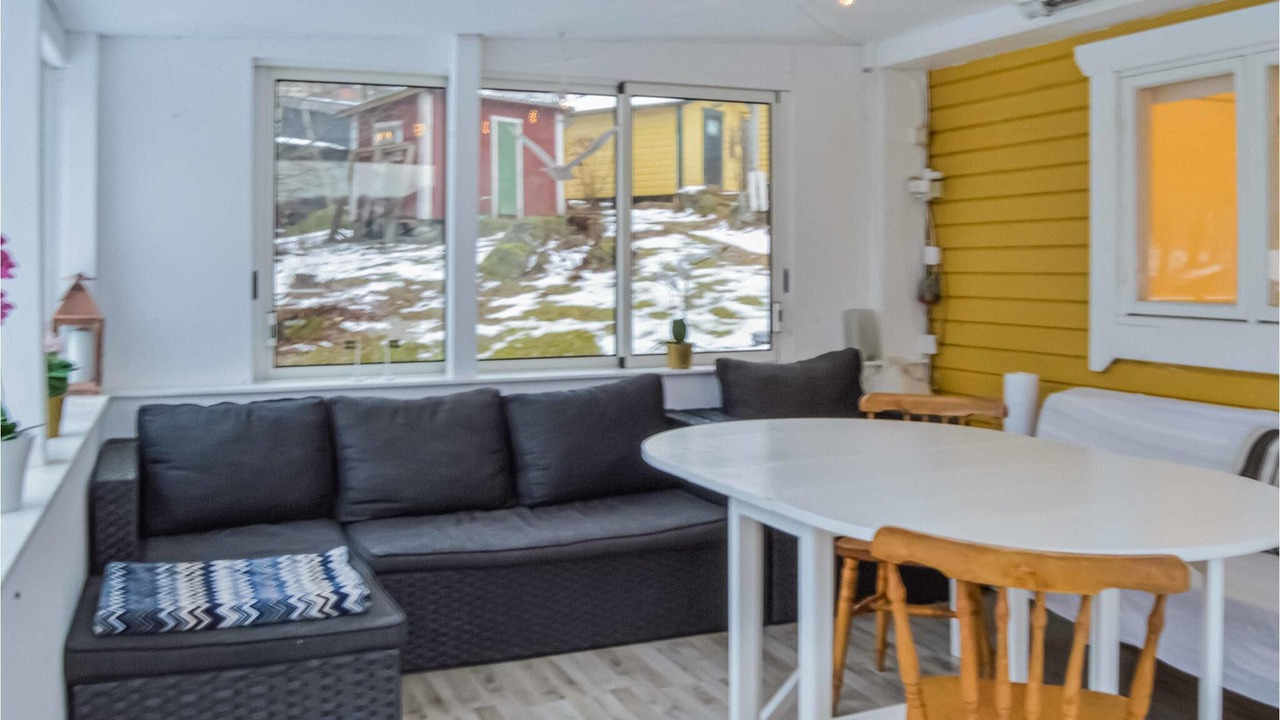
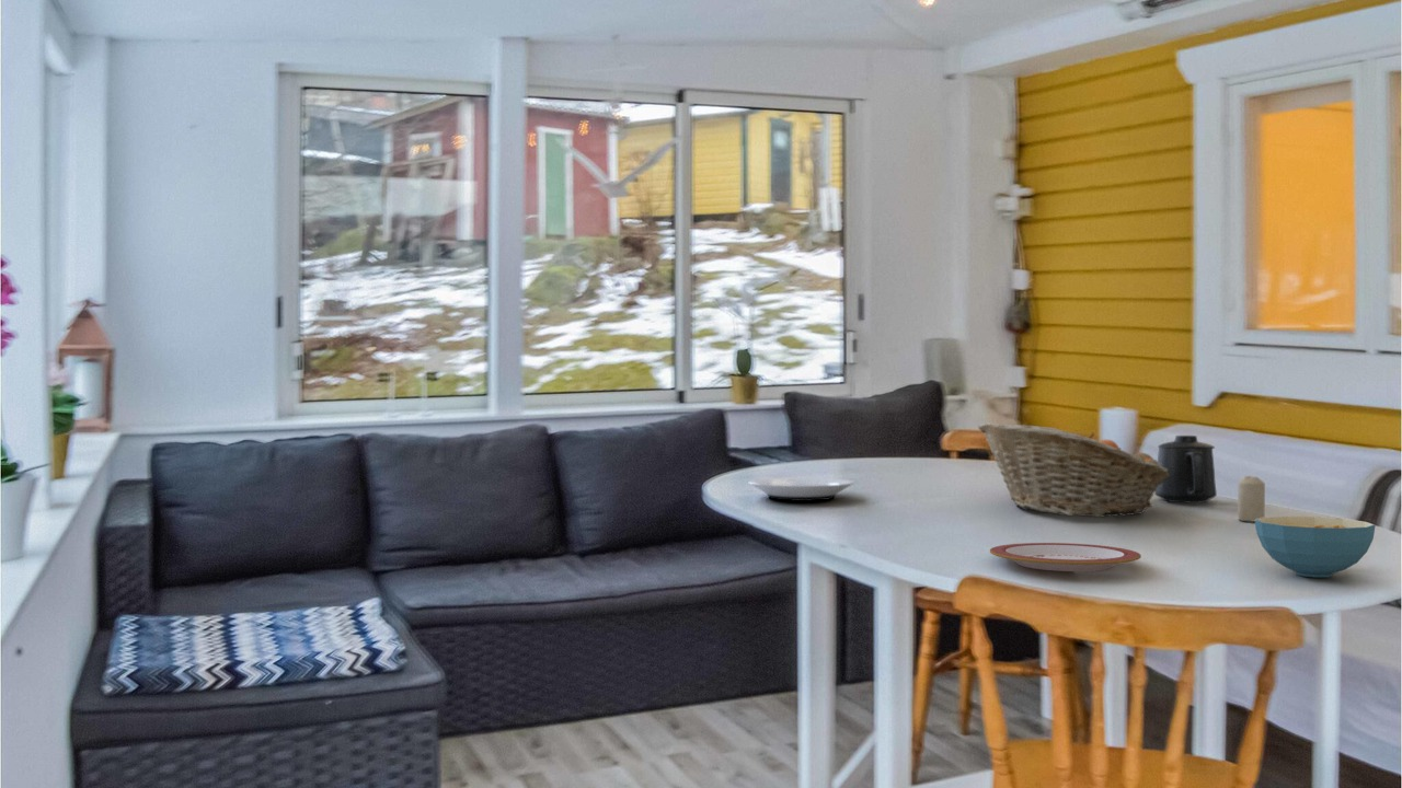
+ plate [989,542,1142,572]
+ cereal bowl [1254,515,1377,578]
+ fruit basket [977,421,1170,518]
+ mug [1153,434,1218,503]
+ candle [1237,475,1266,522]
+ plate [747,476,855,502]
